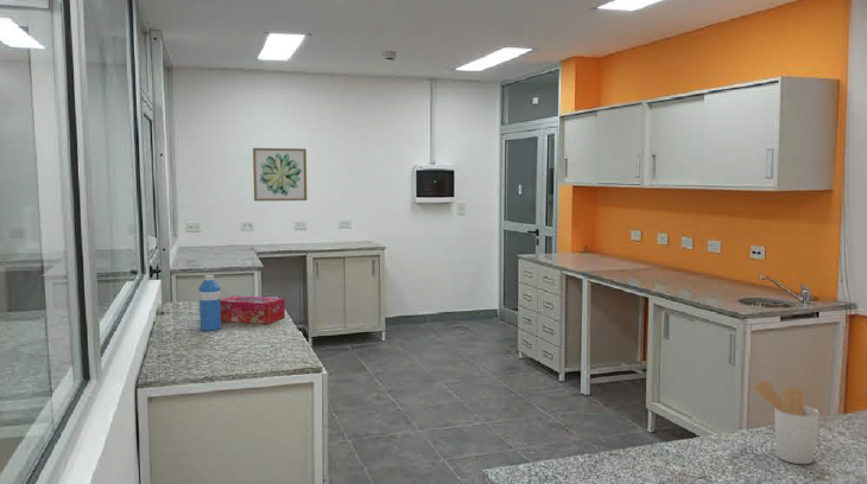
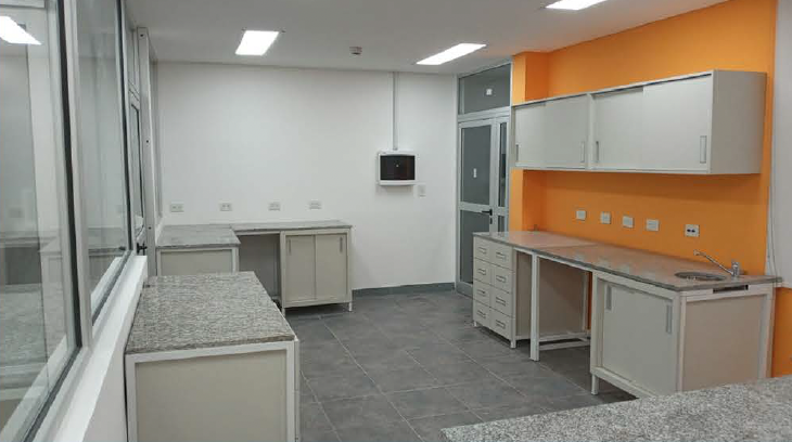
- water bottle [198,274,222,332]
- tissue box [220,294,286,325]
- wall art [252,147,308,202]
- utensil holder [751,380,821,465]
